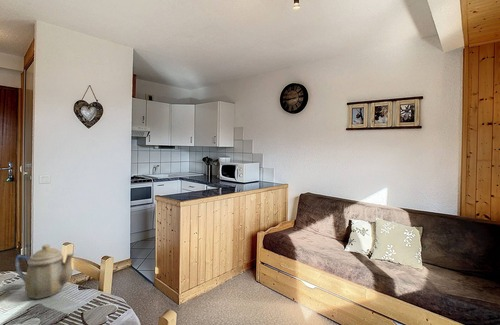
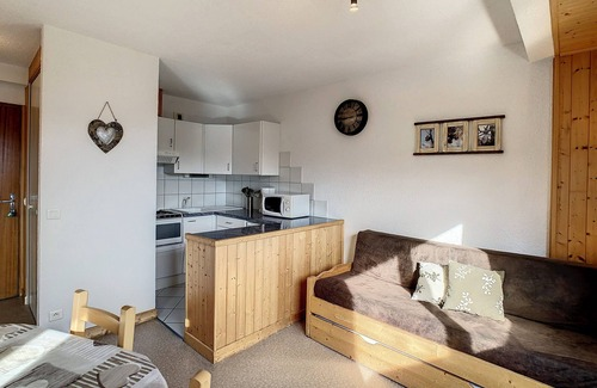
- teapot [14,243,75,300]
